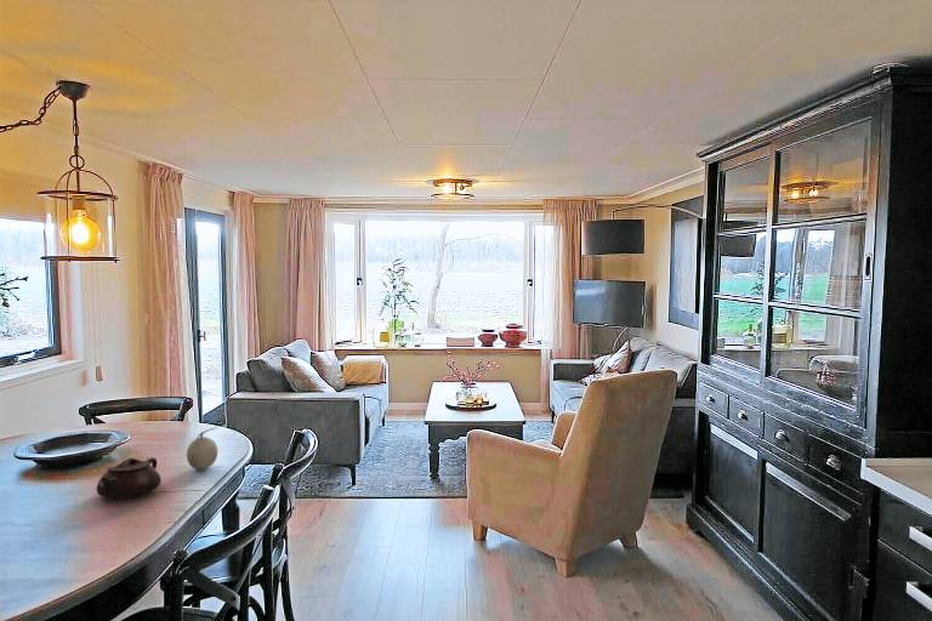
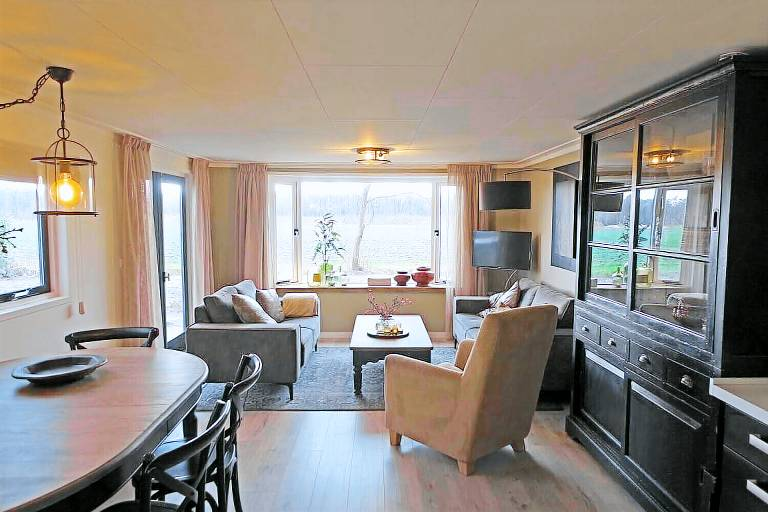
- fruit [186,425,221,471]
- teapot [96,456,163,500]
